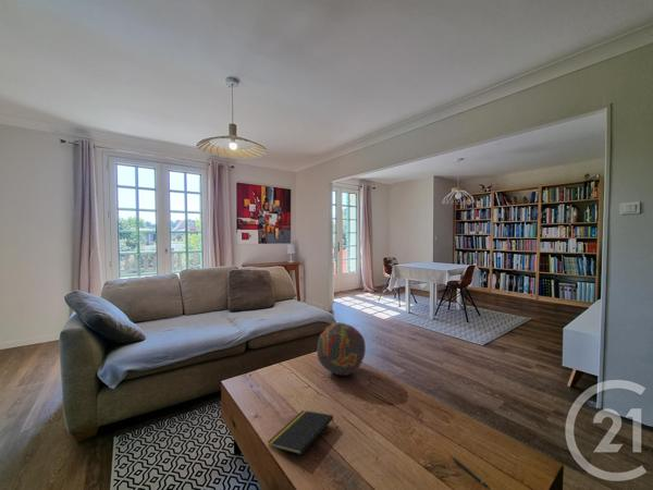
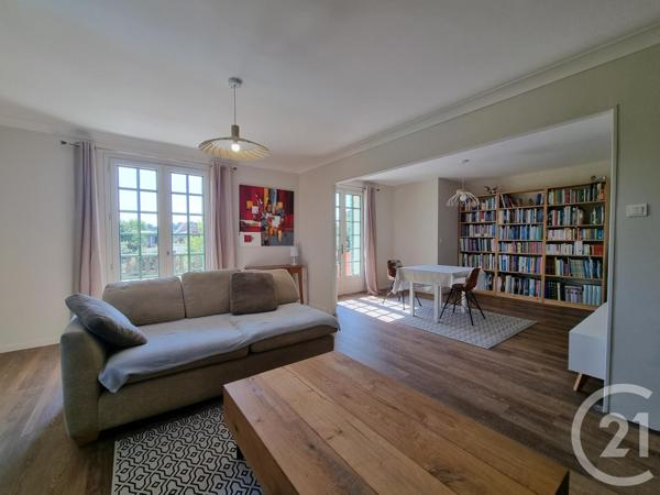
- notepad [267,409,335,455]
- pen [449,455,491,490]
- decorative orb [316,321,367,377]
